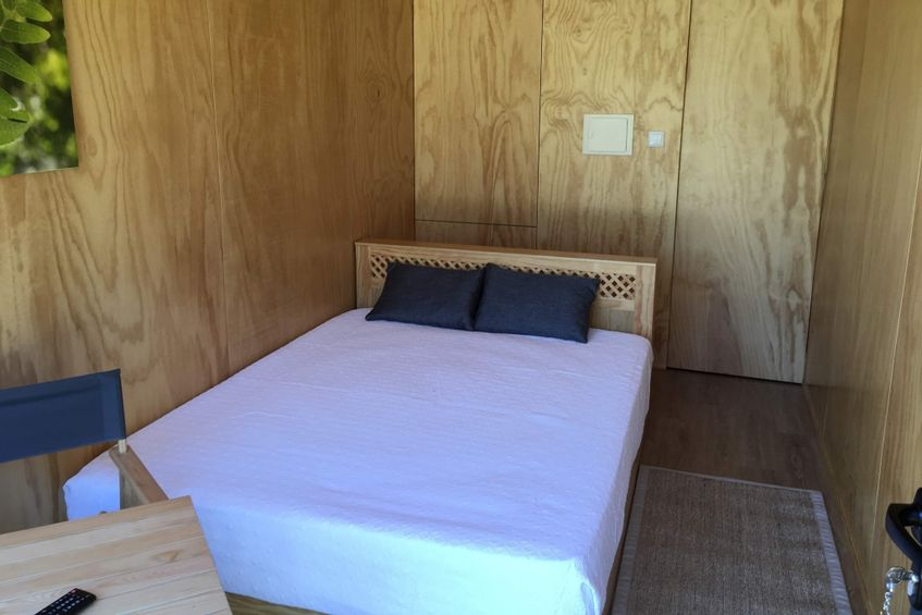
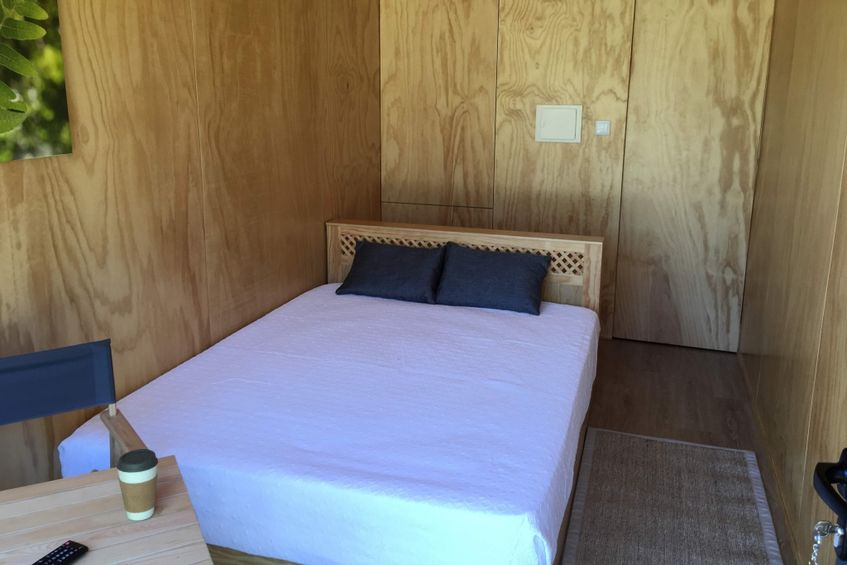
+ coffee cup [116,448,159,522]
